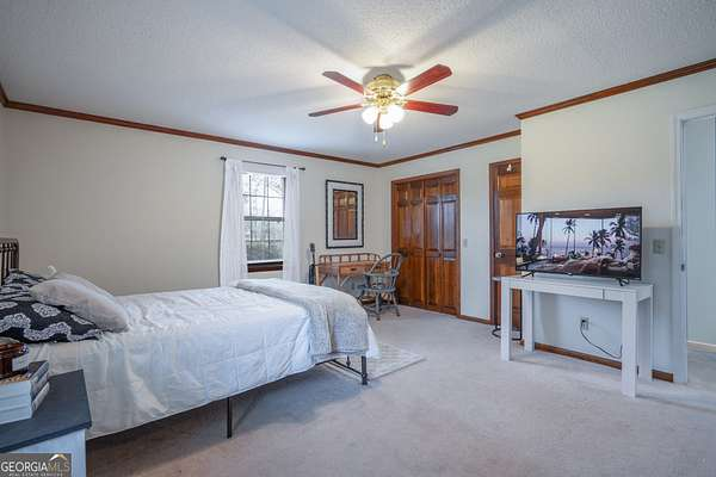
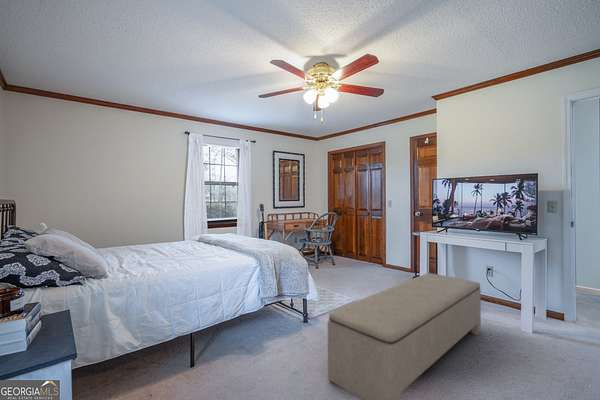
+ bench [327,272,482,400]
